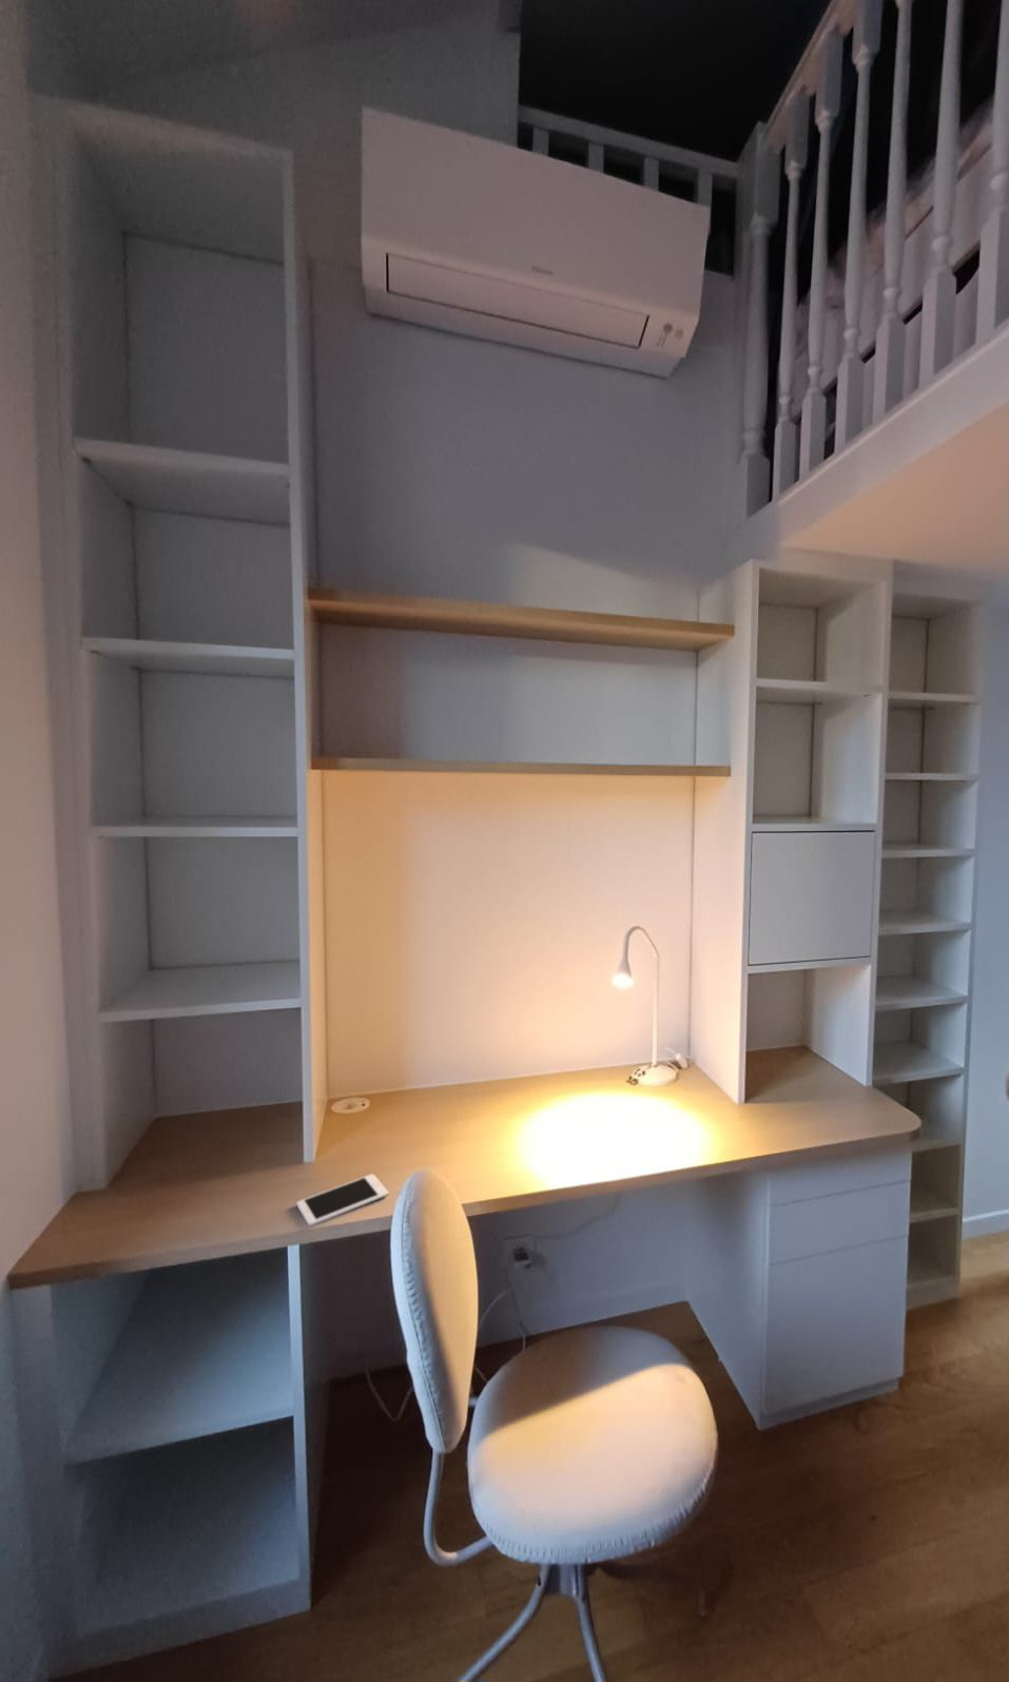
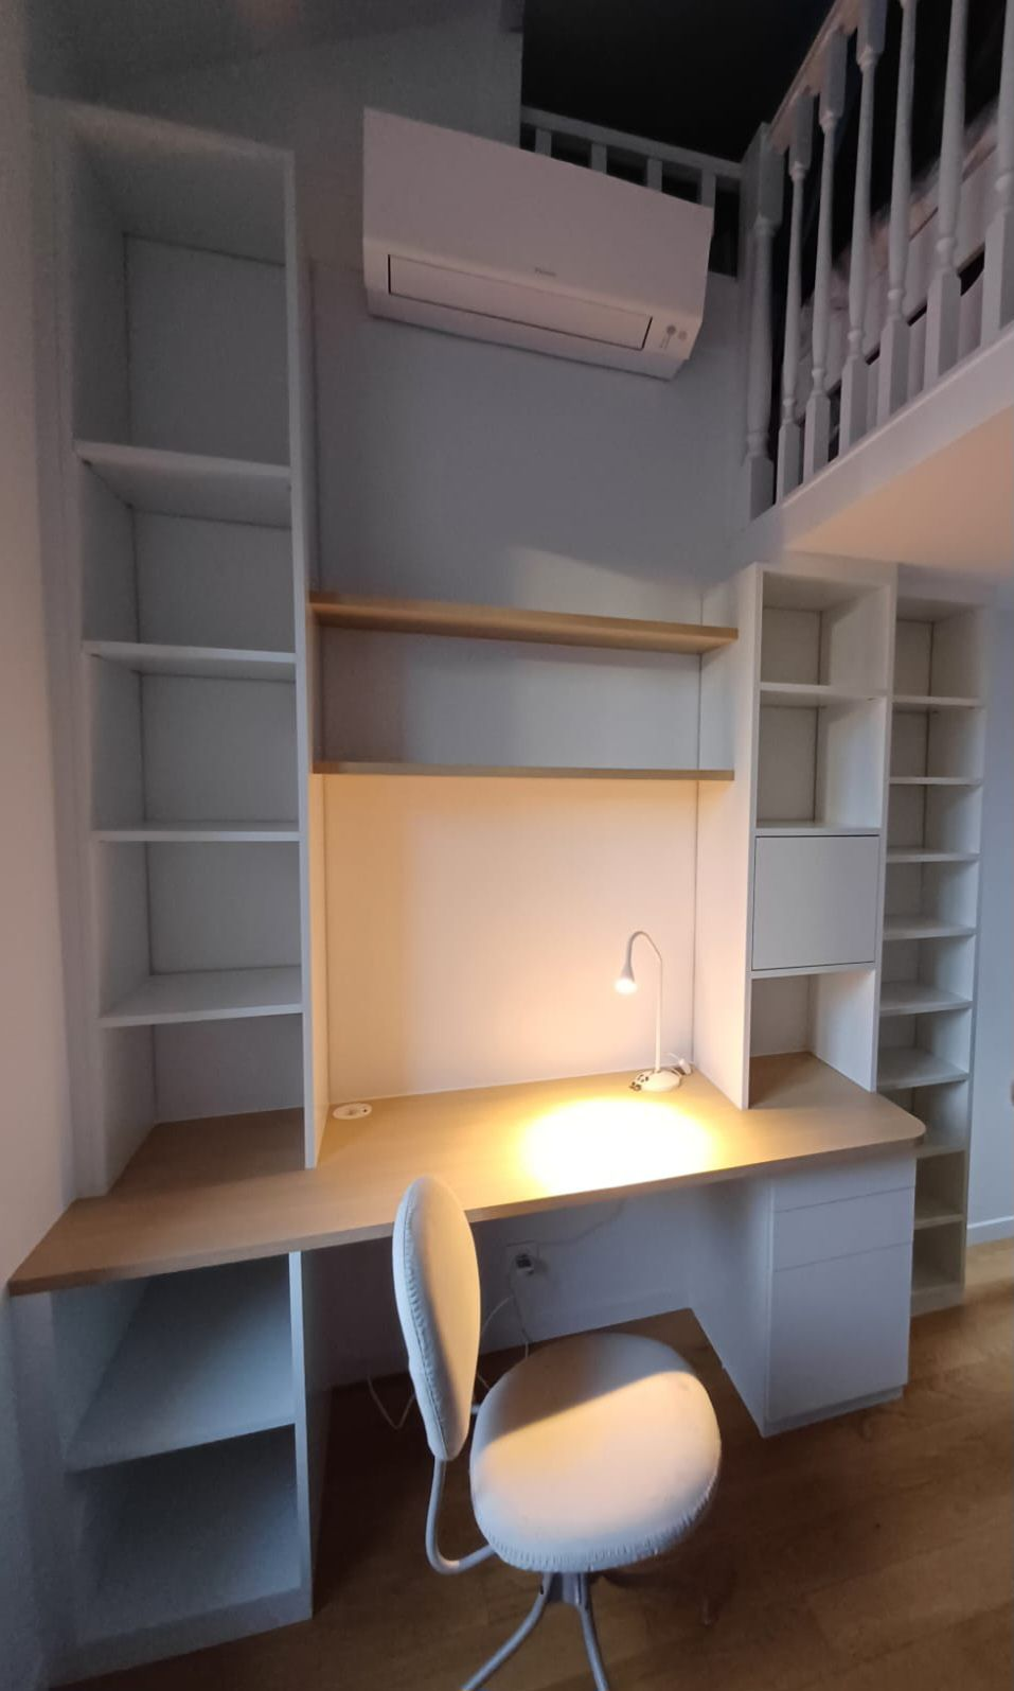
- cell phone [295,1173,389,1228]
